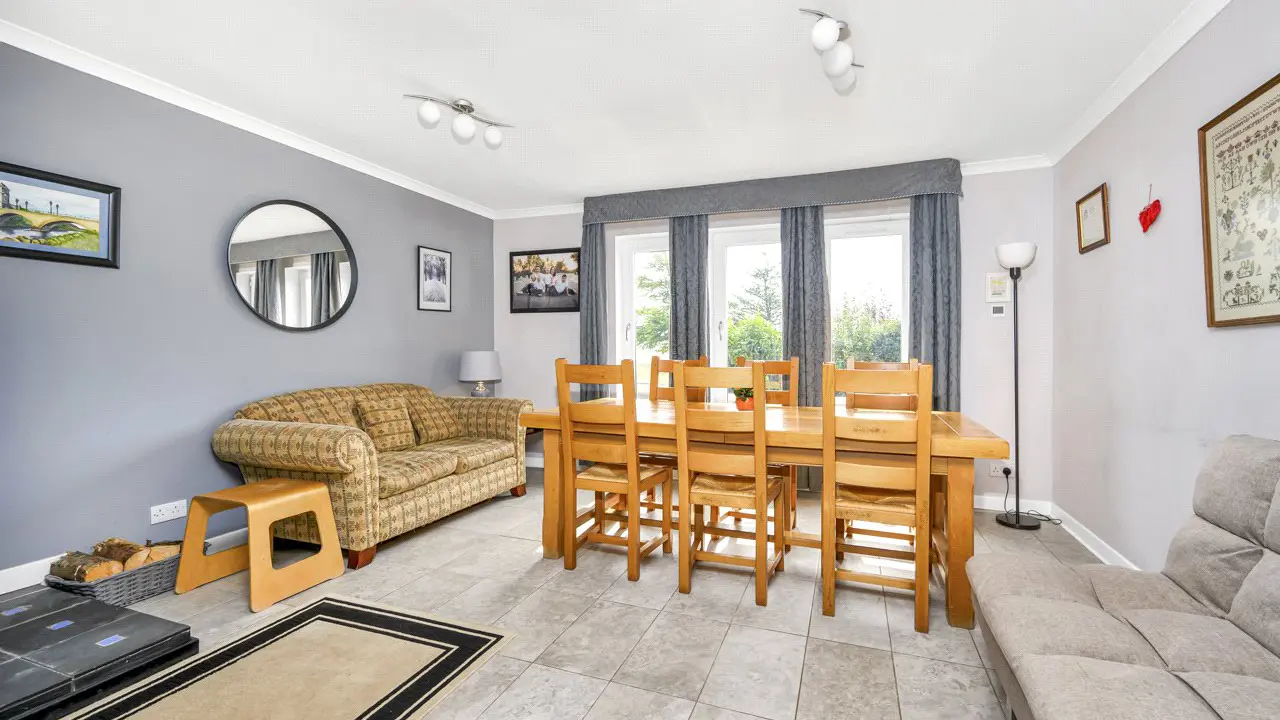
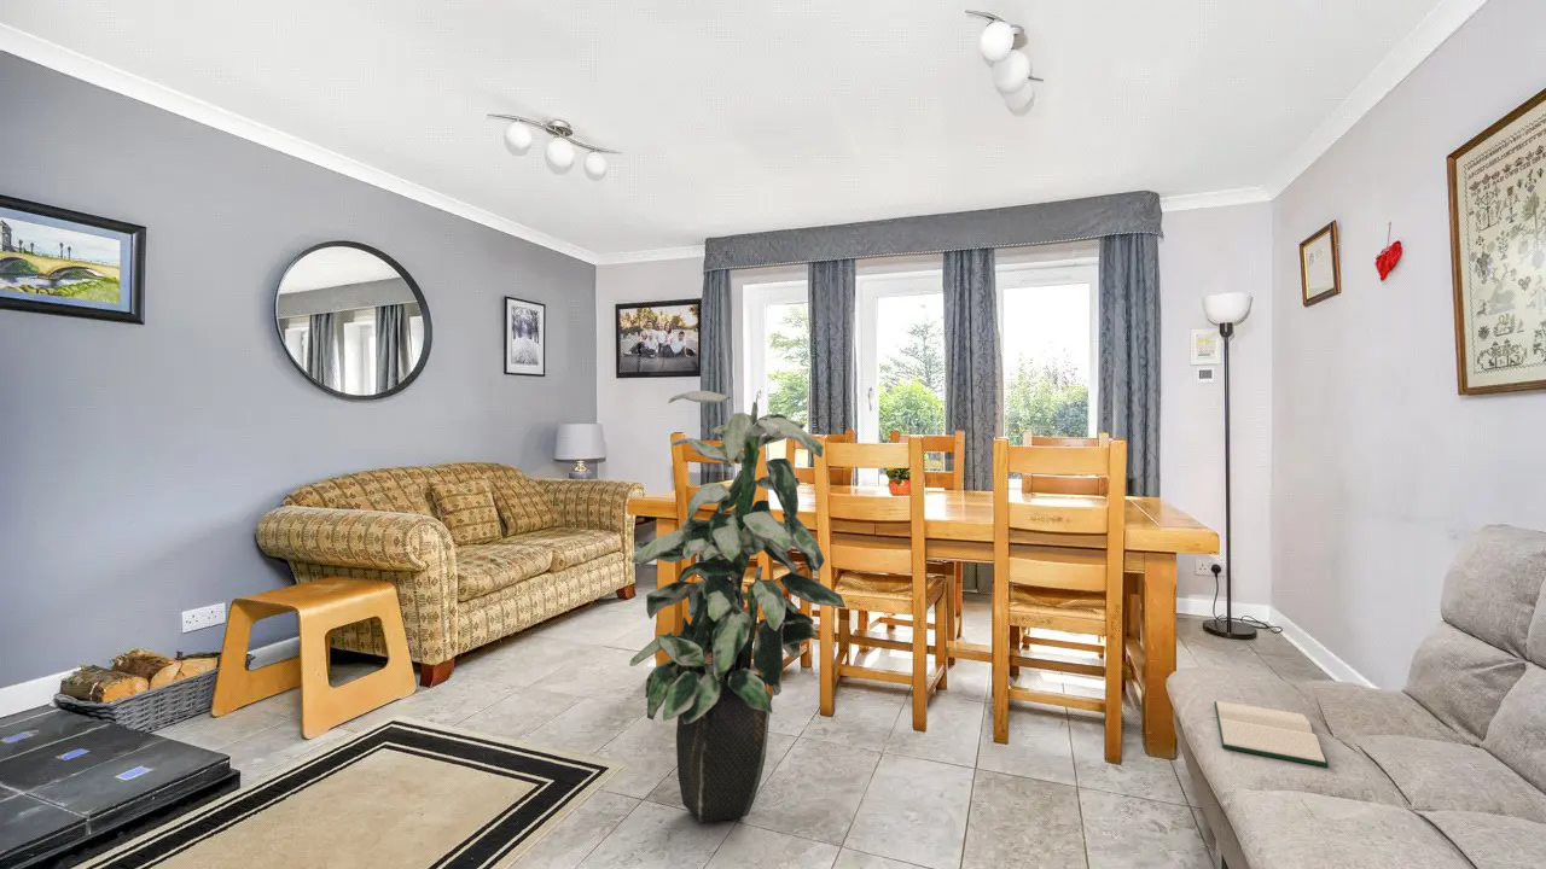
+ hardback book [1213,700,1330,768]
+ indoor plant [628,390,847,823]
